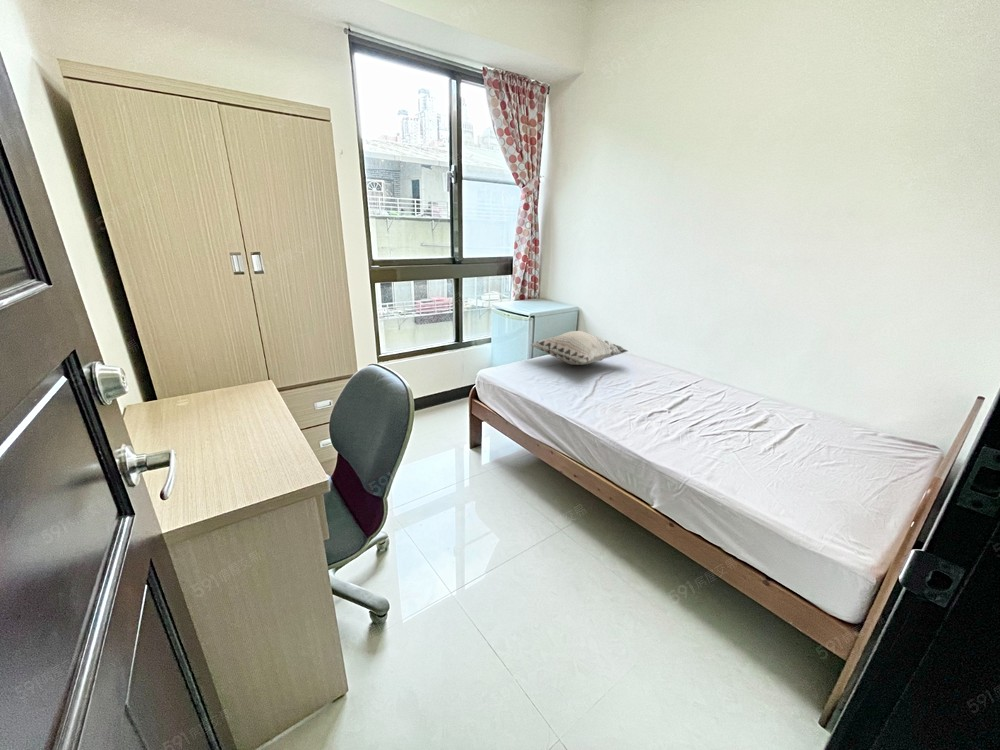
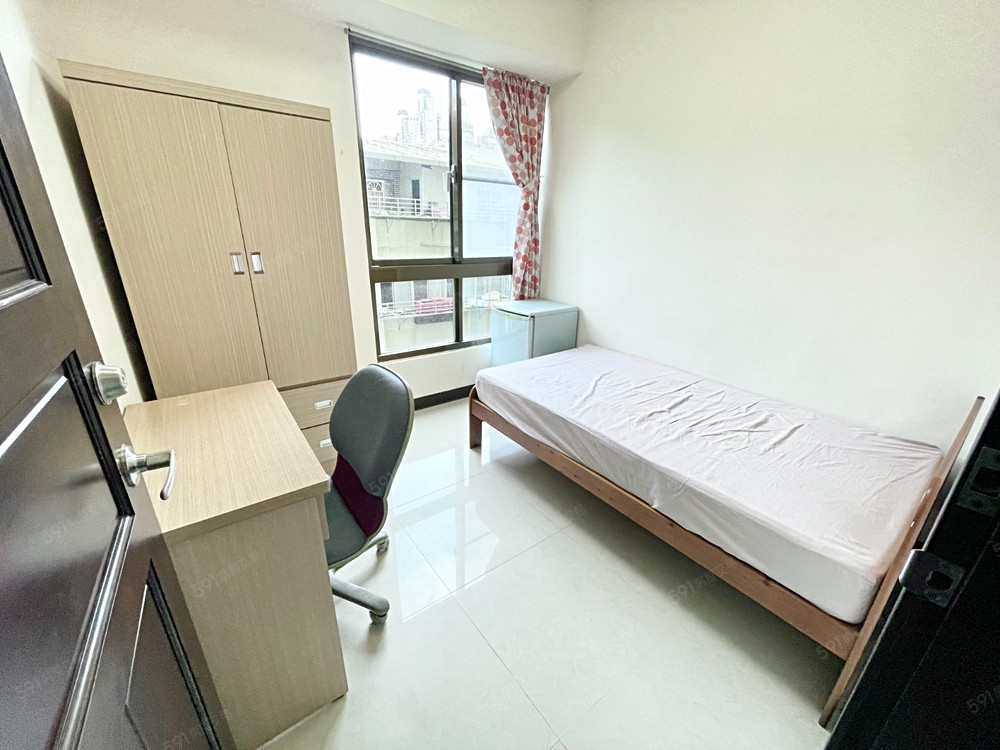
- decorative pillow [530,330,628,366]
